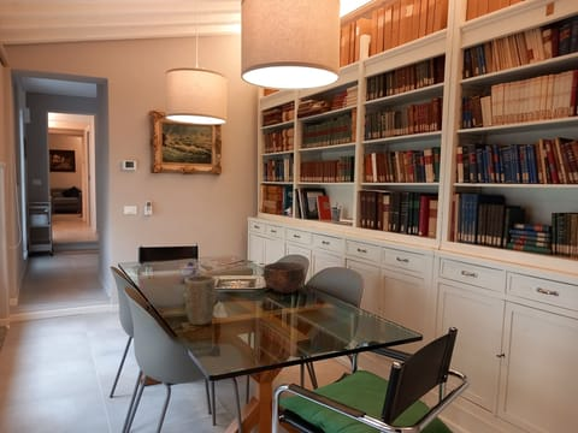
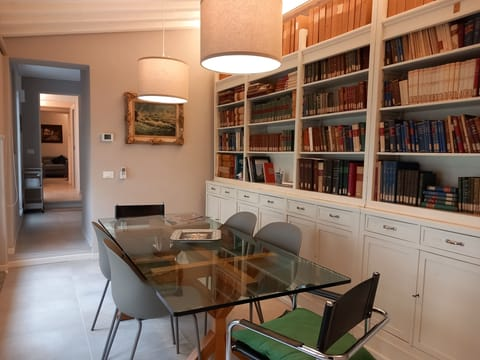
- teapot [179,261,201,283]
- bowl [261,261,306,295]
- plant pot [184,274,217,326]
